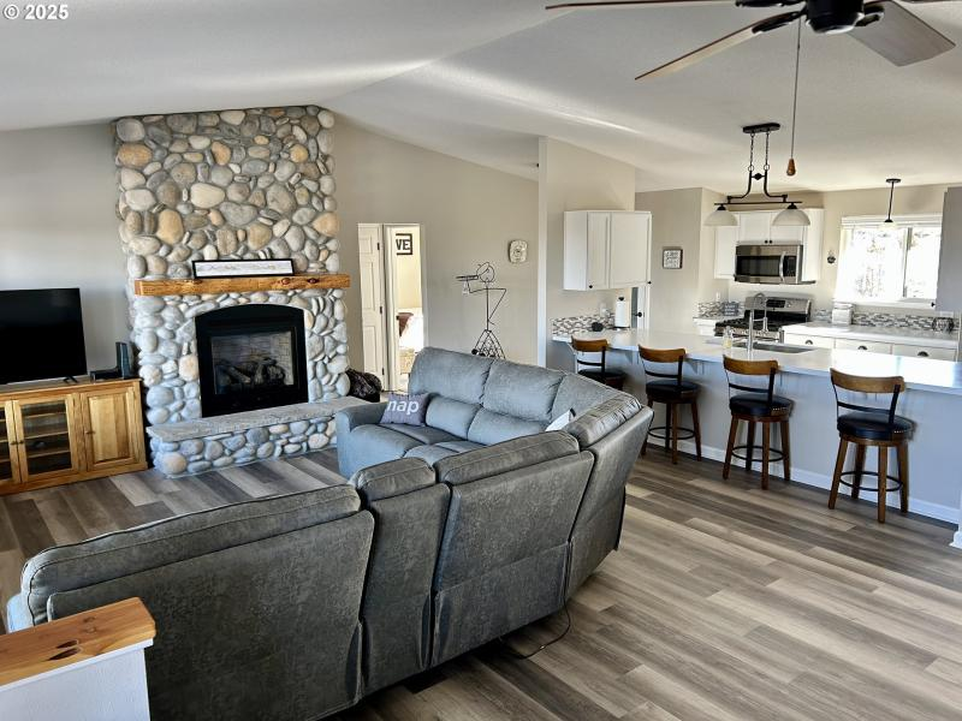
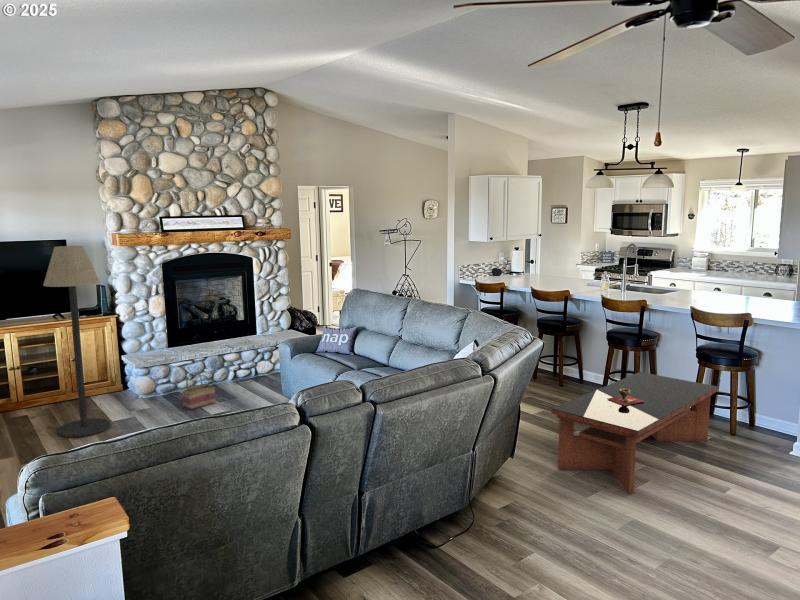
+ coffee table [550,371,719,494]
+ basket [181,371,217,411]
+ floor lamp [42,245,111,438]
+ decorative bowl [606,389,644,406]
